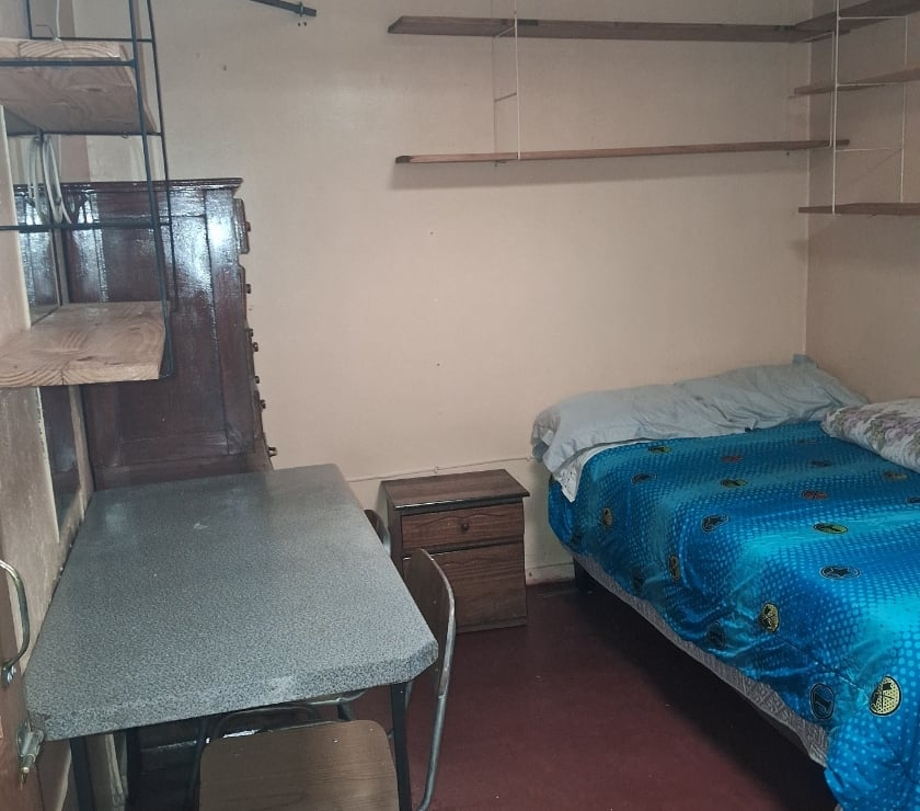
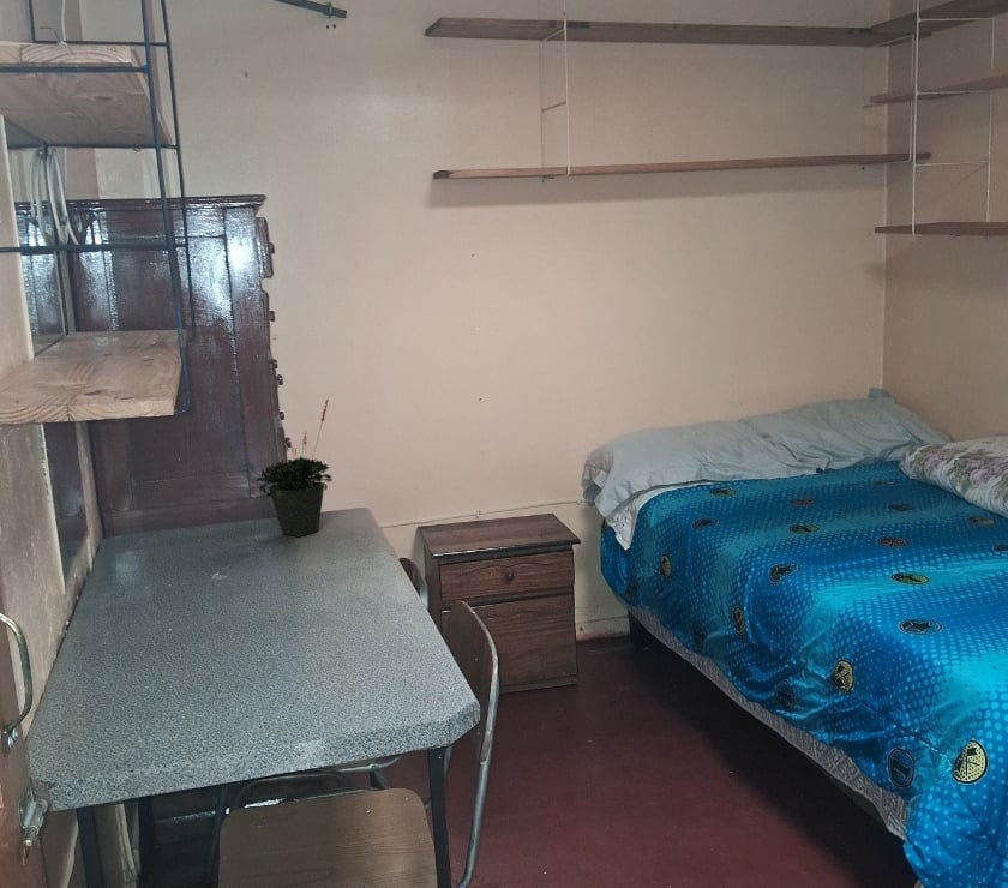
+ potted plant [254,398,334,538]
